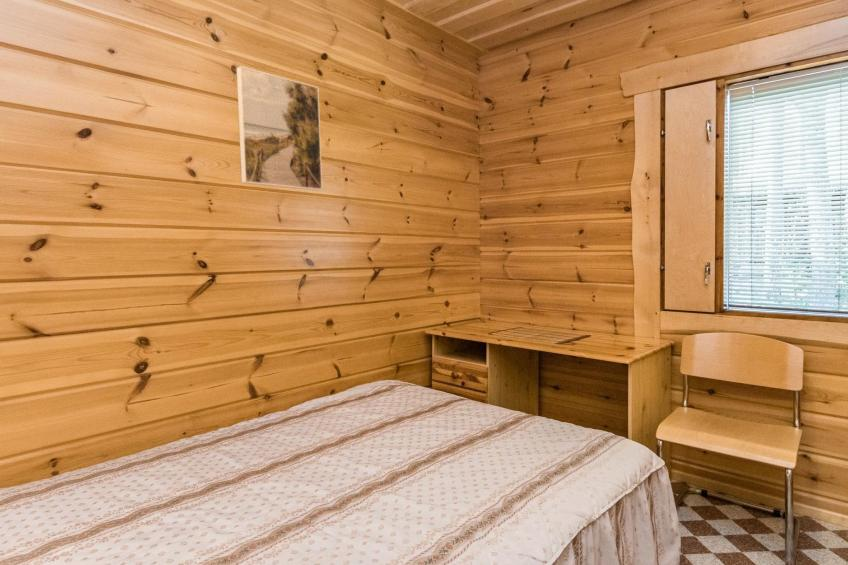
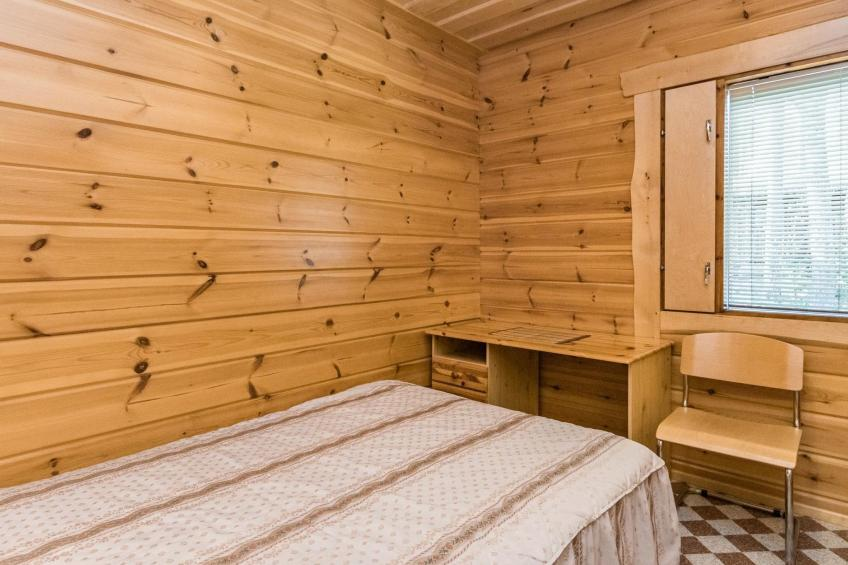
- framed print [235,65,323,192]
